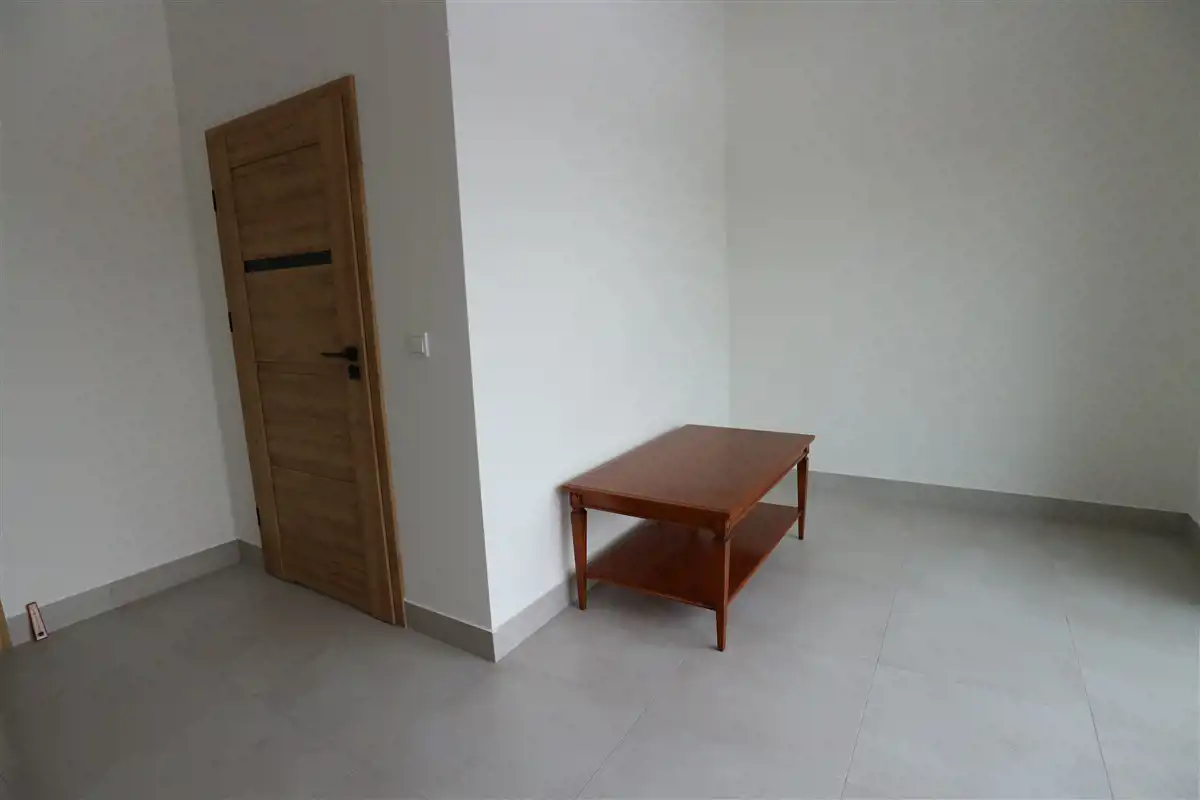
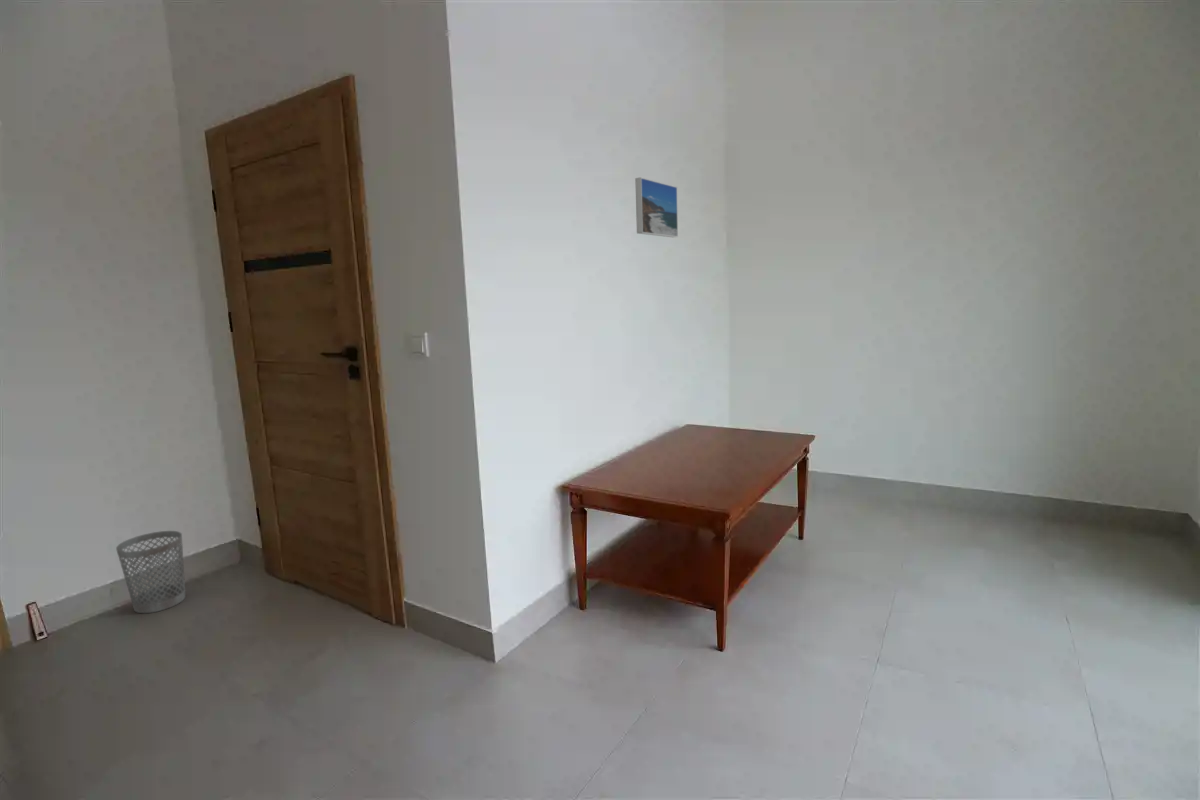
+ wastebasket [115,530,186,614]
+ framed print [634,176,679,238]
